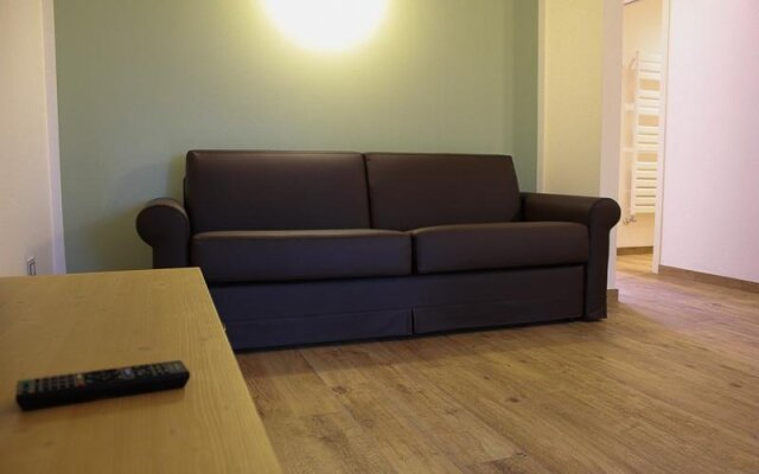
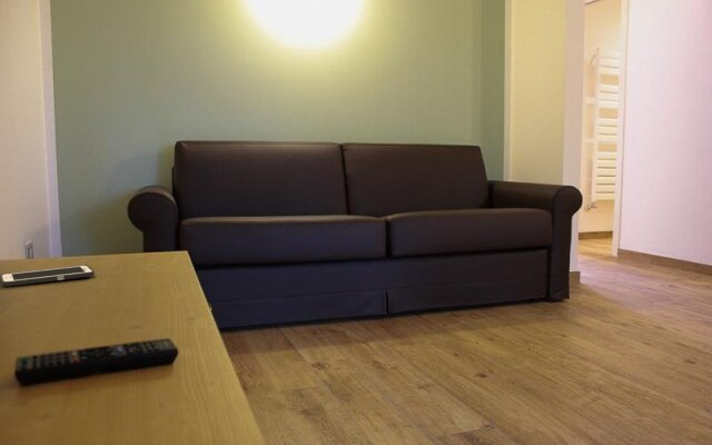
+ cell phone [0,264,96,288]
